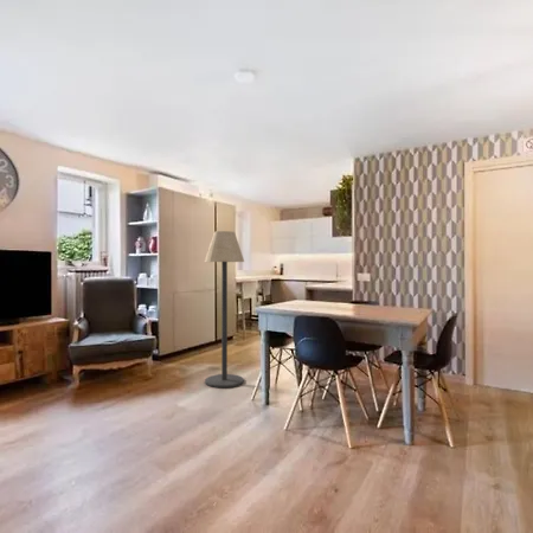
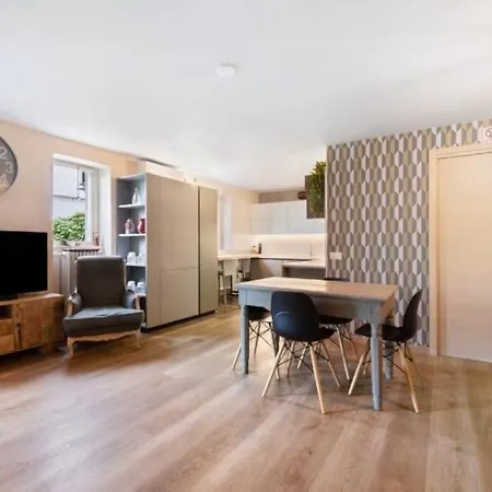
- floor lamp [204,230,245,388]
